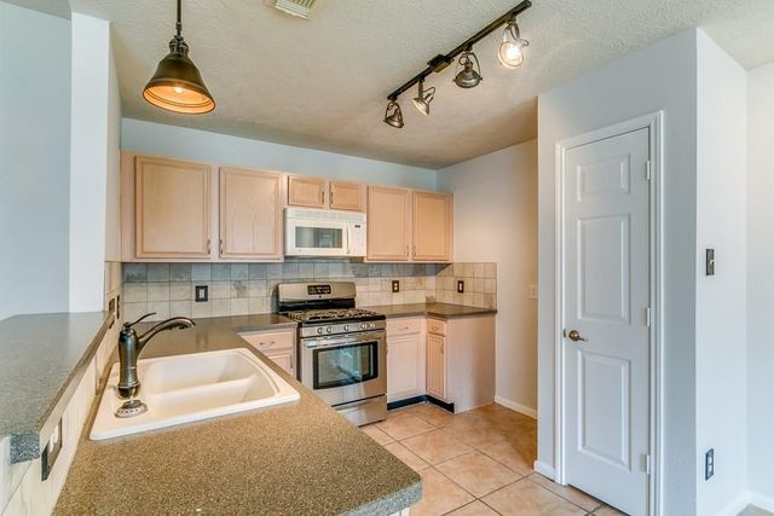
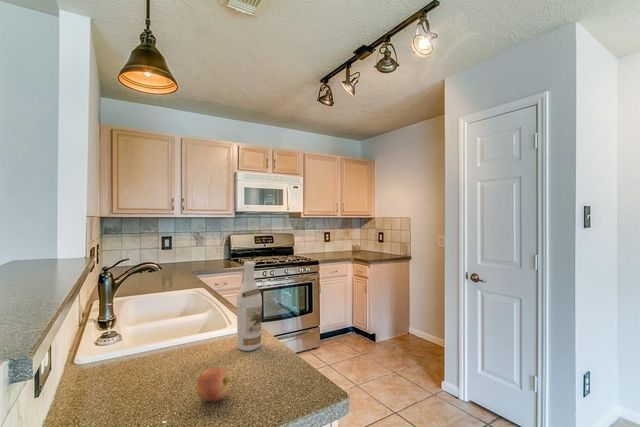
+ wine bottle [236,260,263,352]
+ apple [195,366,231,402]
